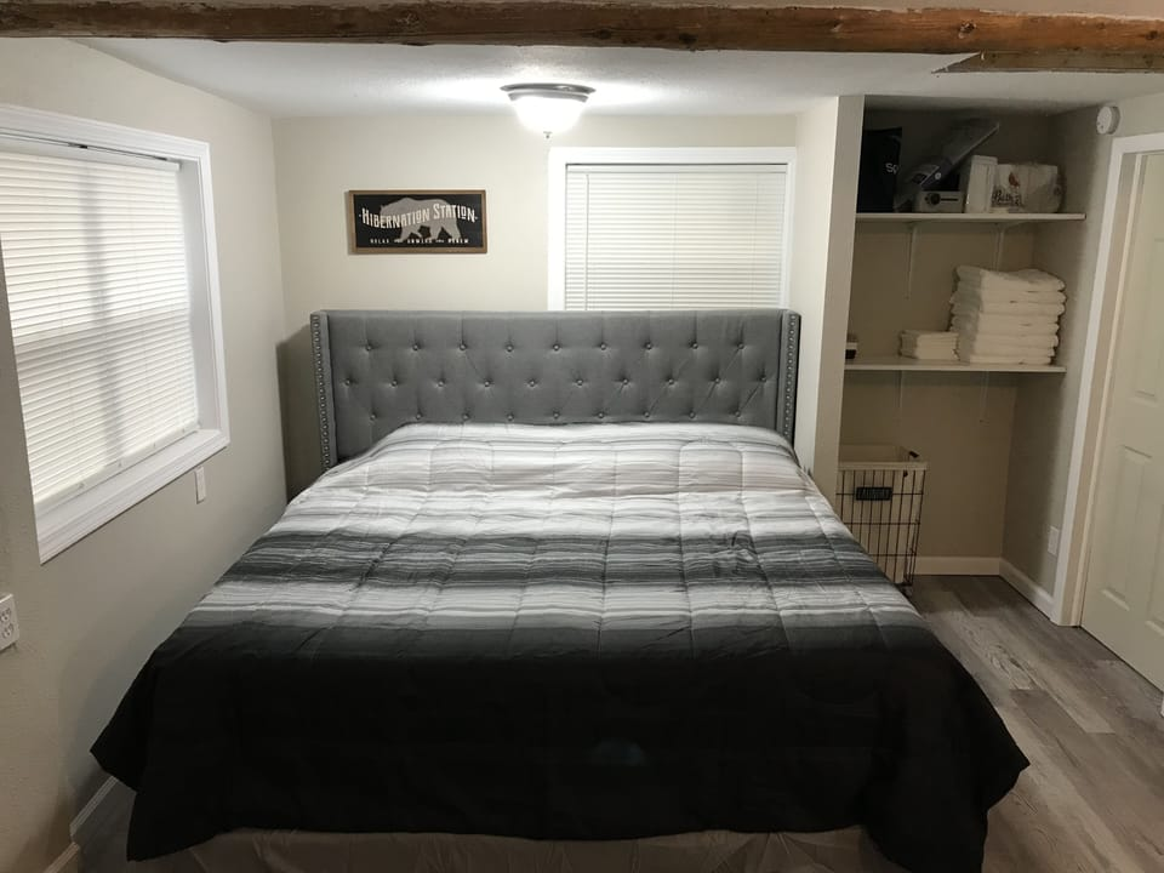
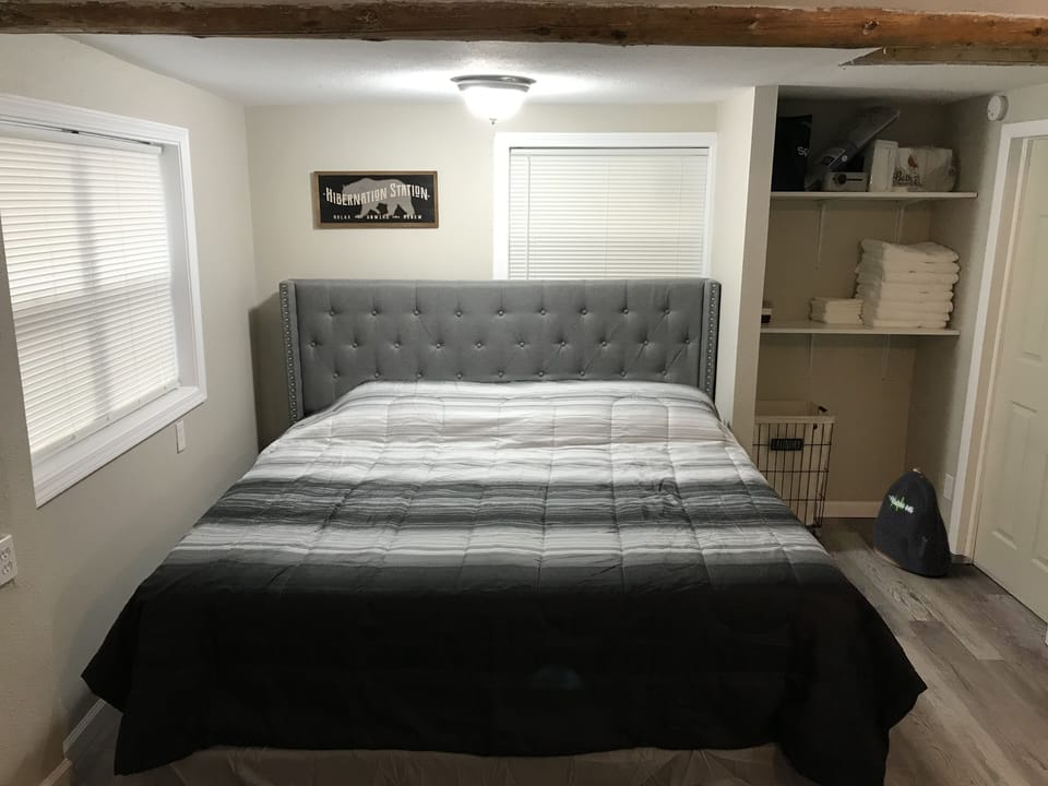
+ backpack [871,467,953,577]
